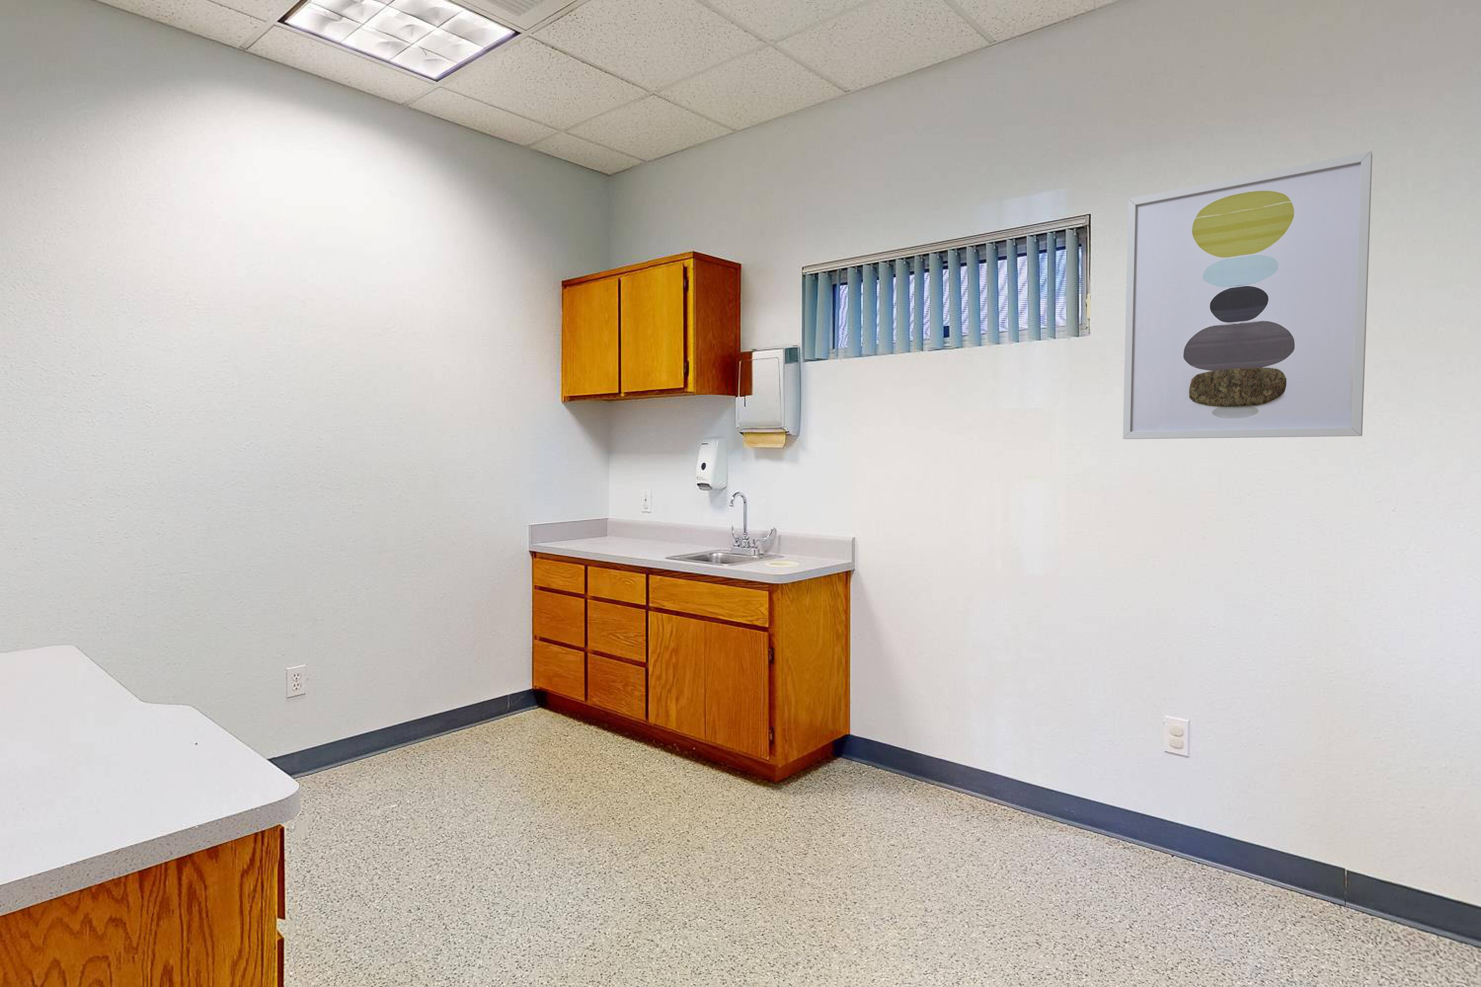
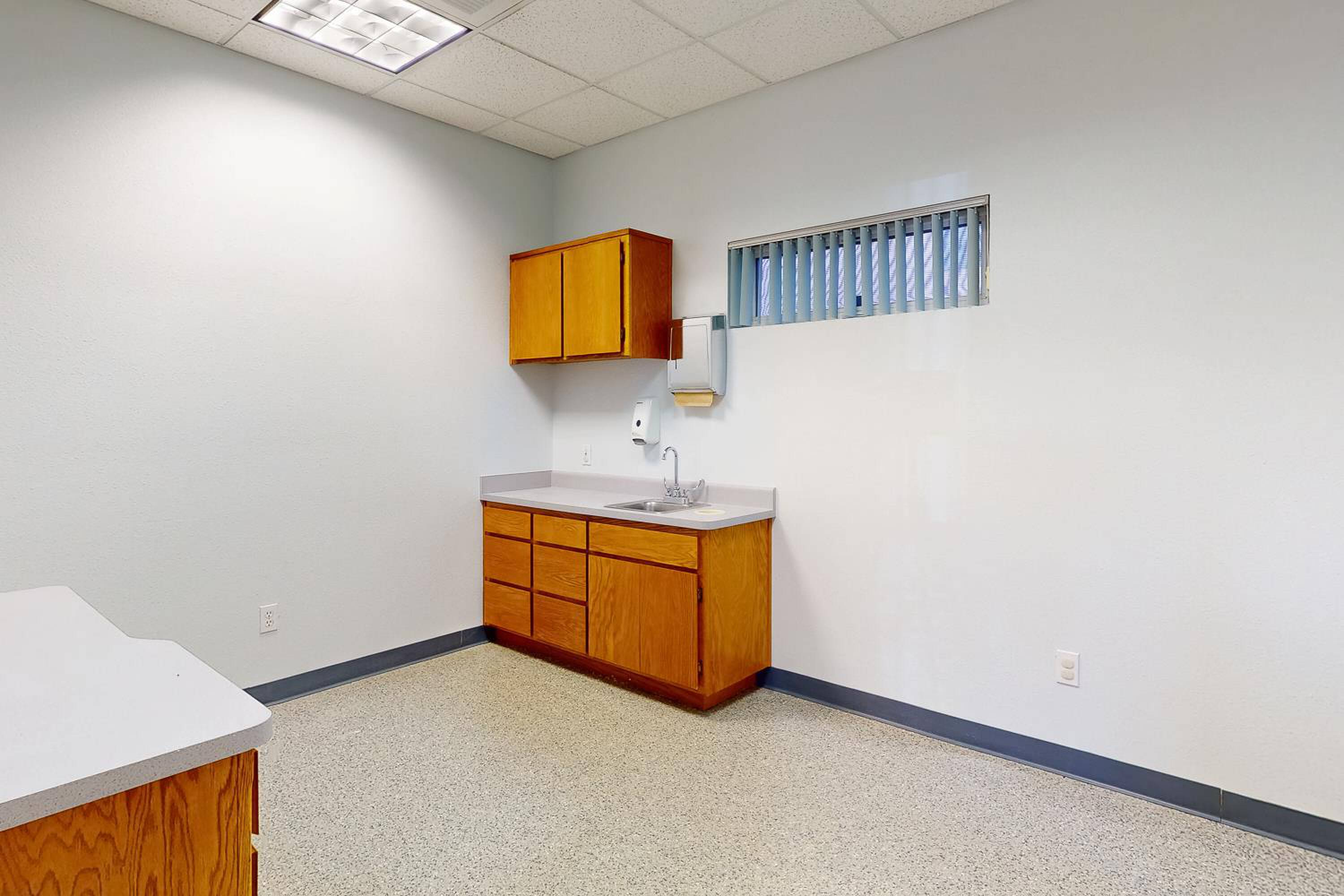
- wall art [1123,151,1373,440]
